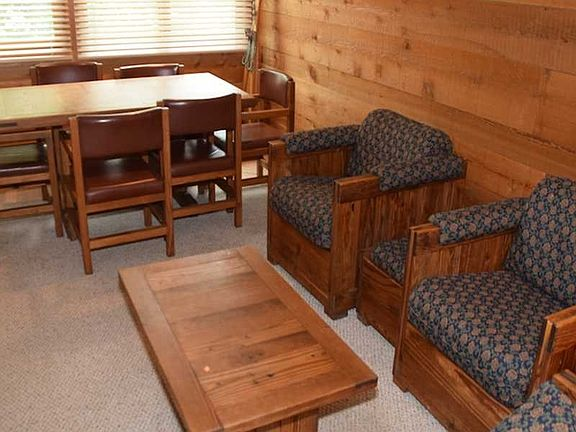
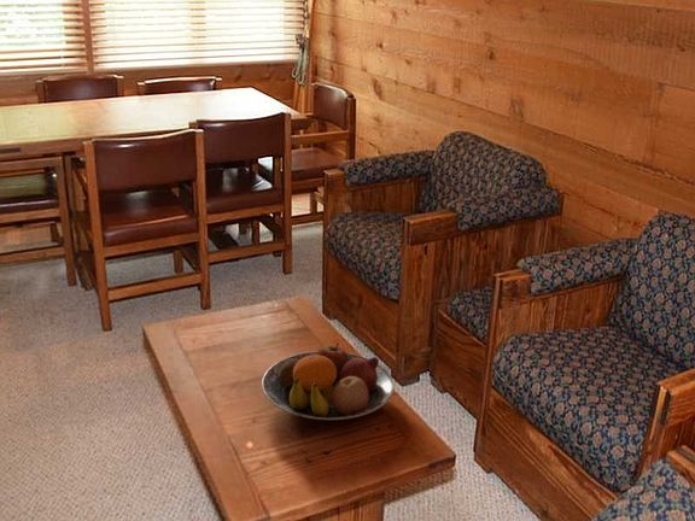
+ fruit bowl [261,343,395,421]
